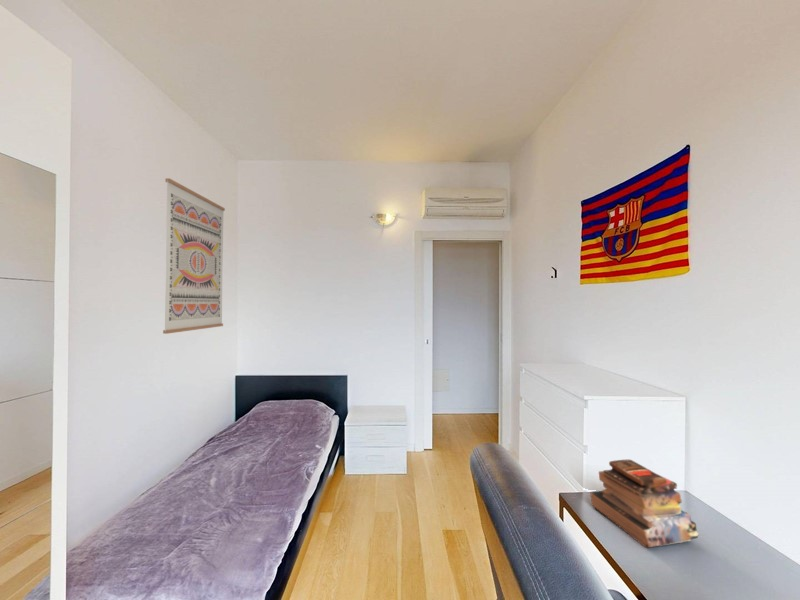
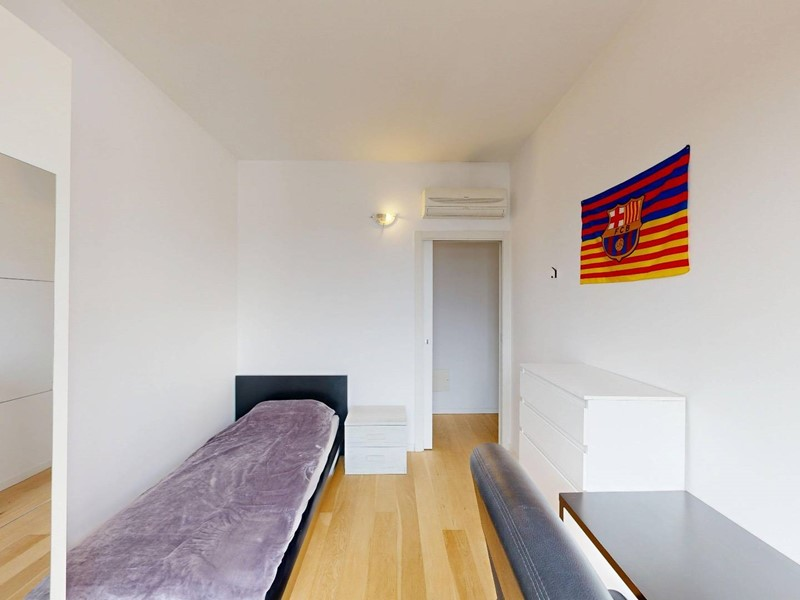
- book [589,459,700,549]
- wall art [162,177,226,335]
